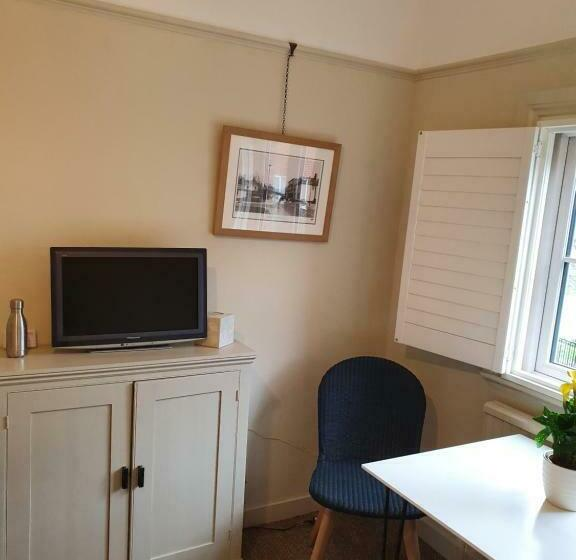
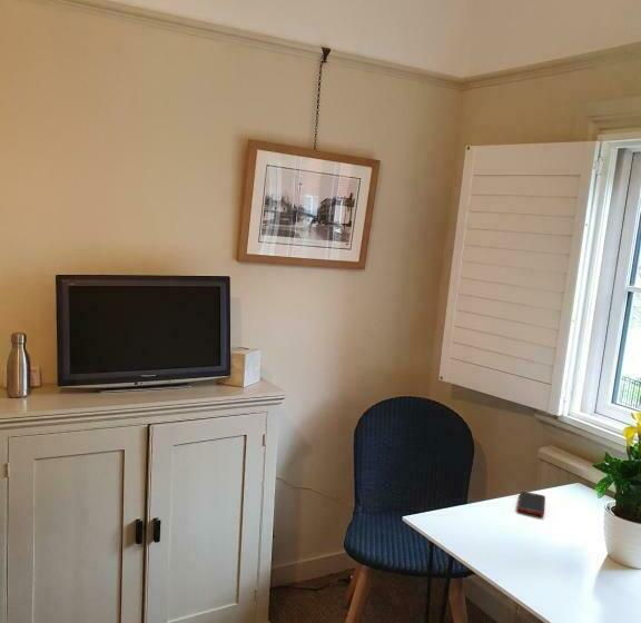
+ cell phone [516,491,546,517]
